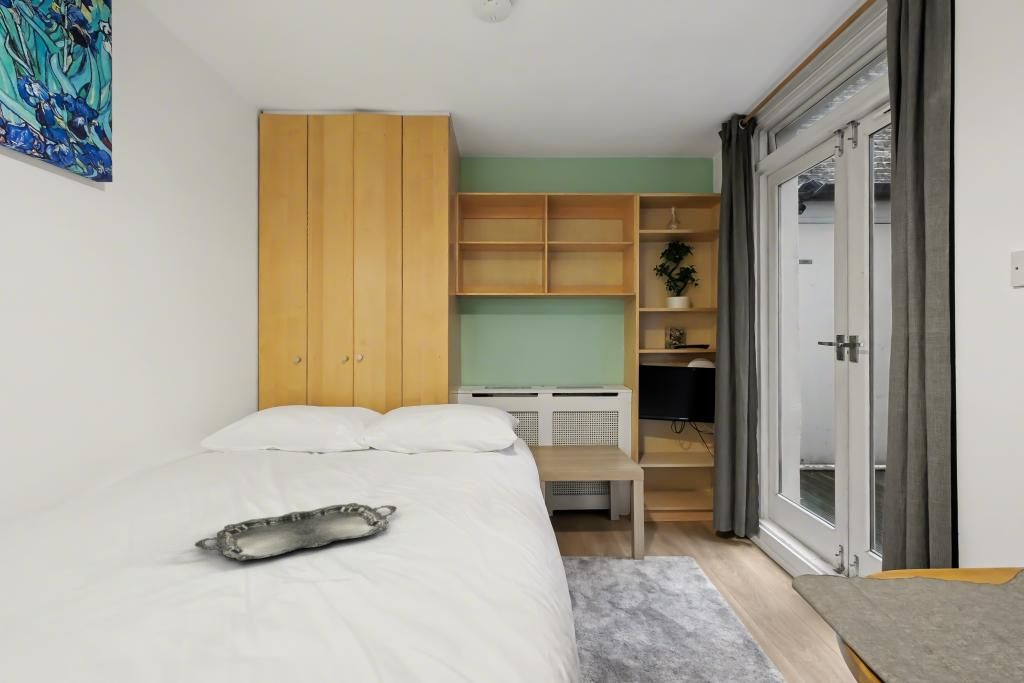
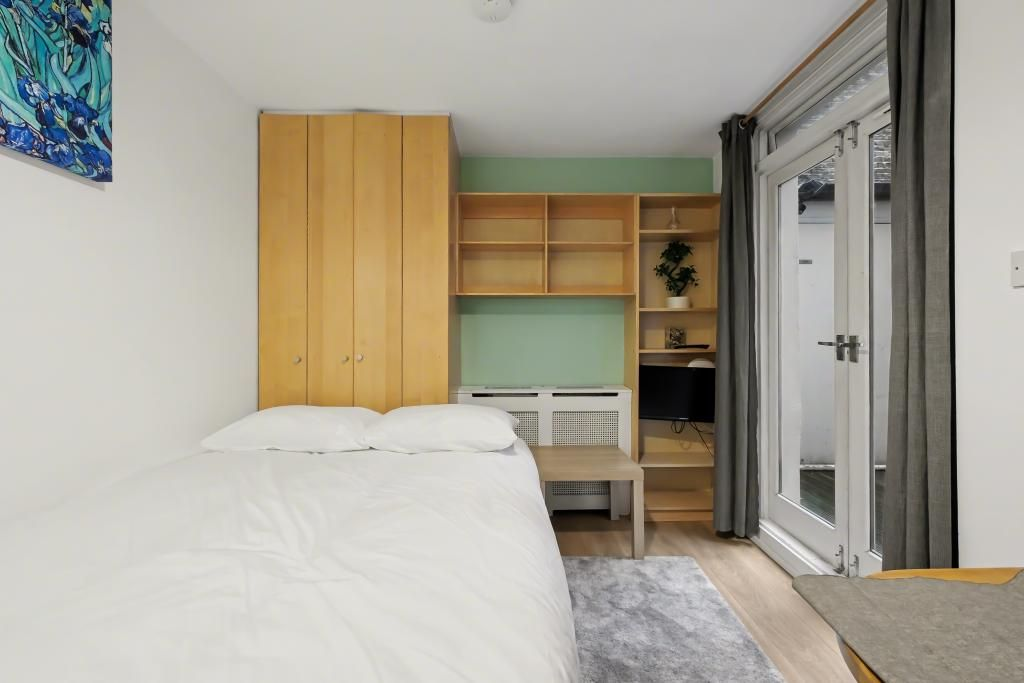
- serving tray [194,502,398,562]
